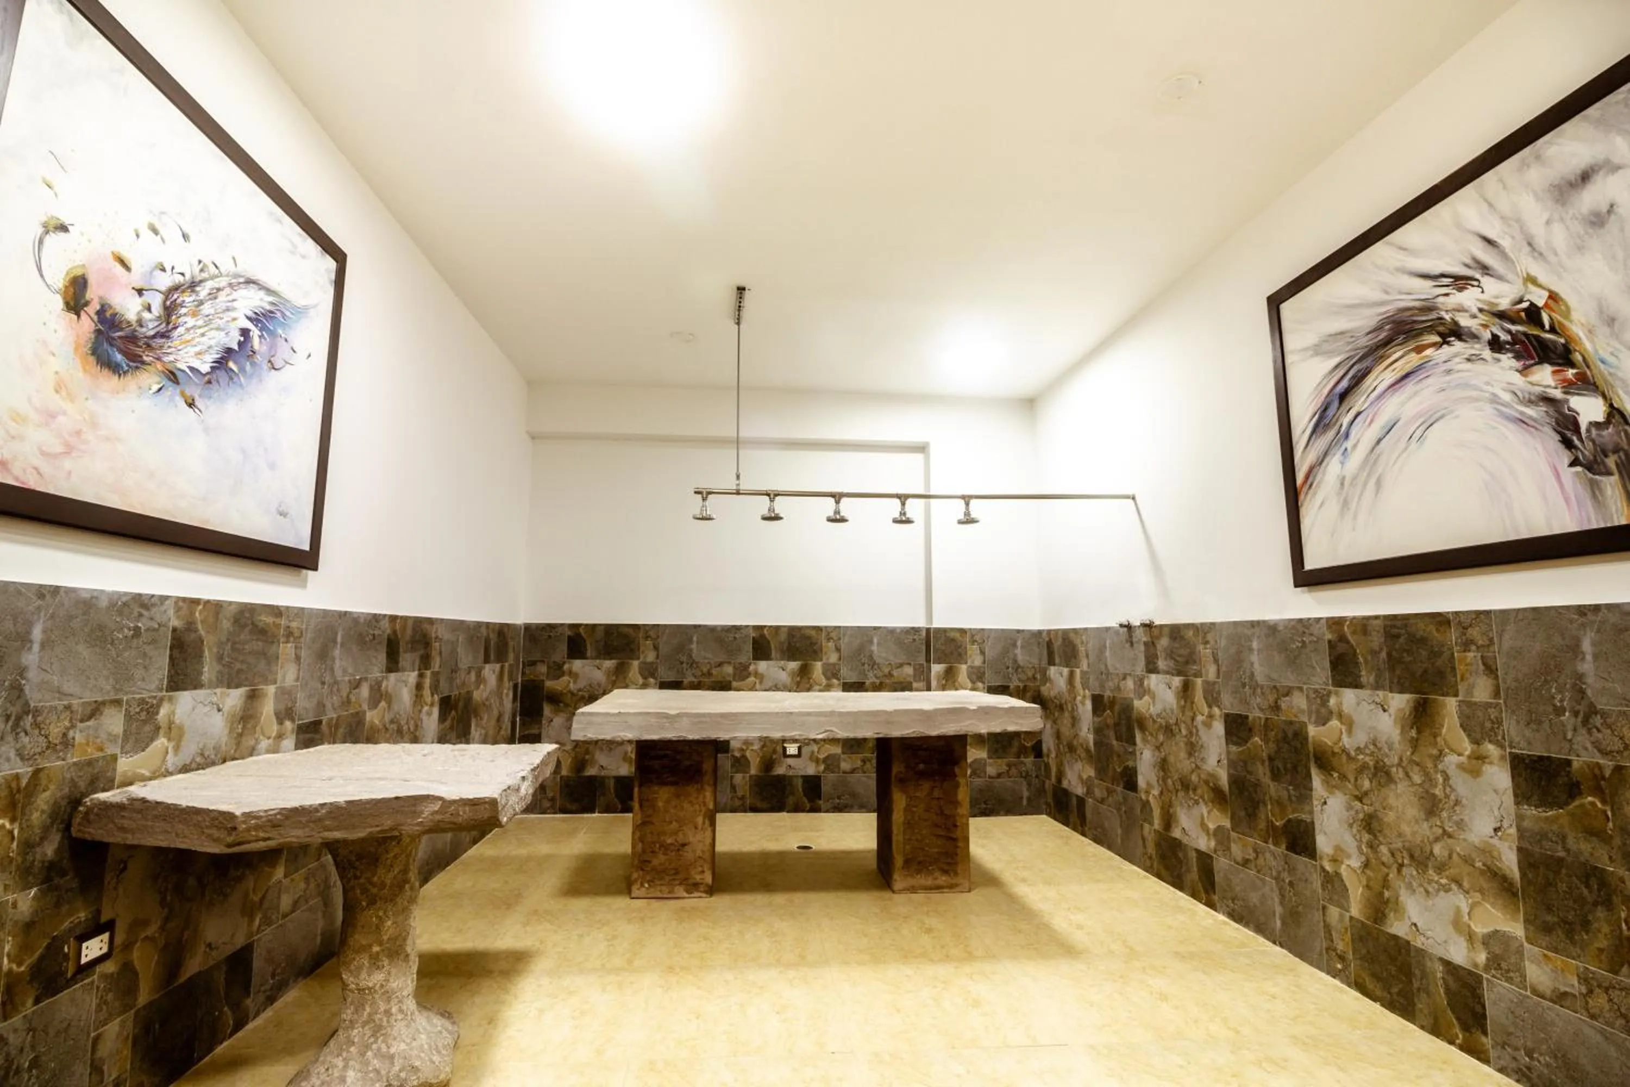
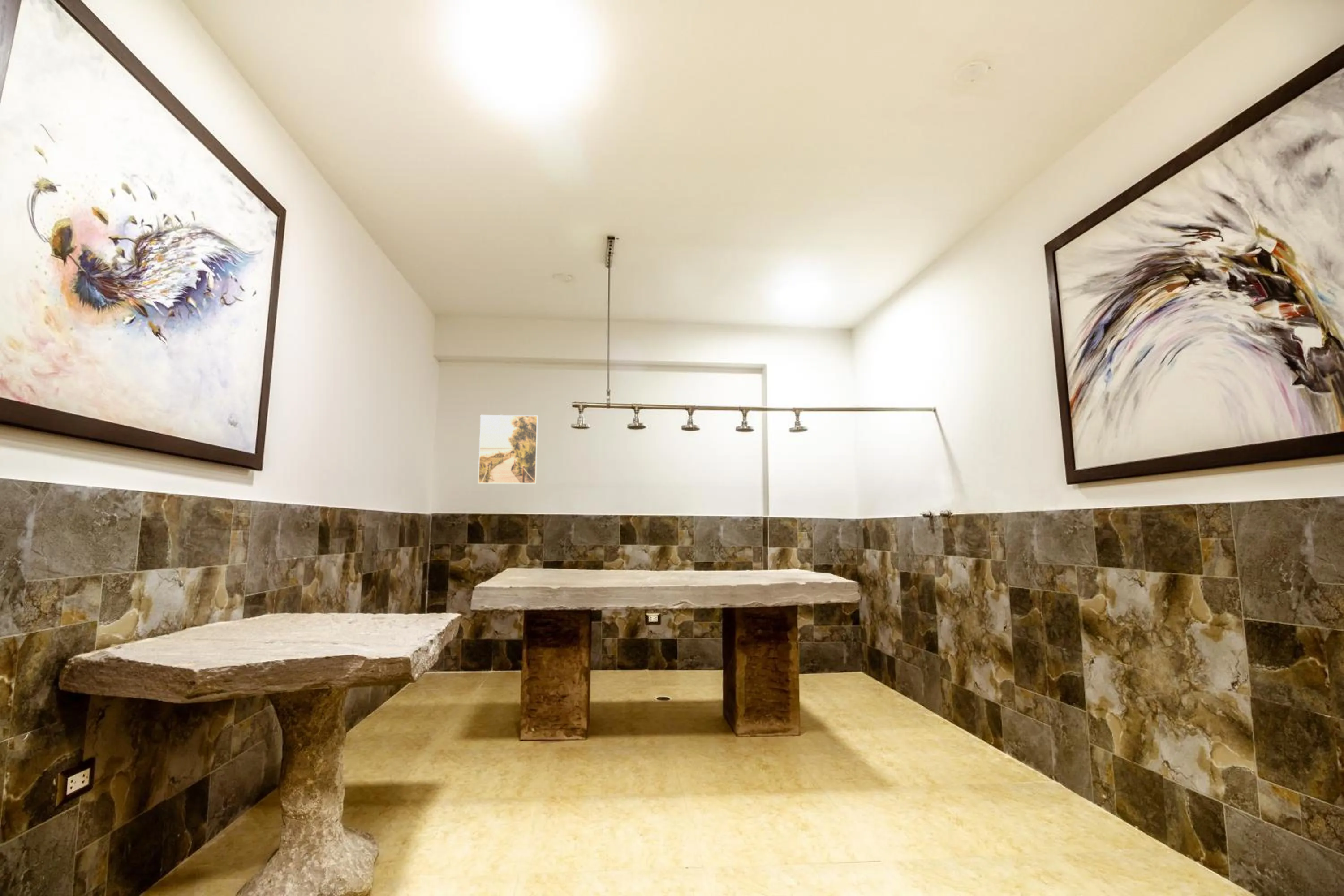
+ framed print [478,414,538,484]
